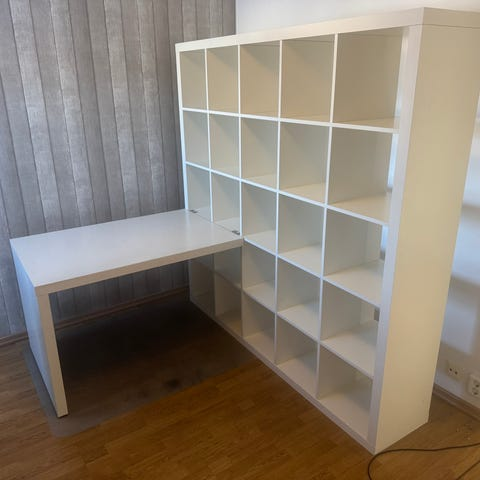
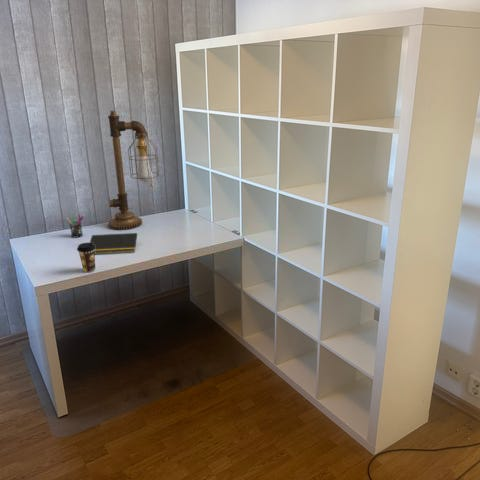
+ coffee cup [76,242,96,273]
+ pen holder [65,212,84,239]
+ desk lamp [107,110,160,231]
+ notepad [89,232,138,255]
